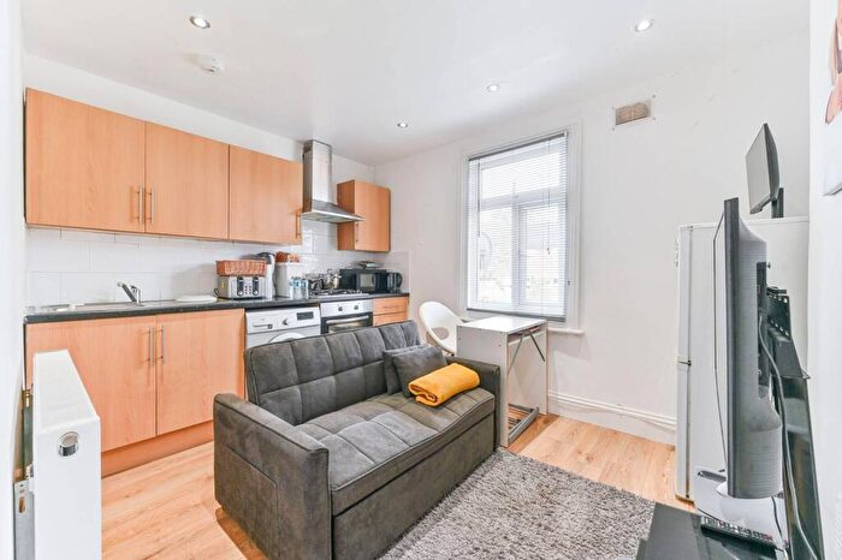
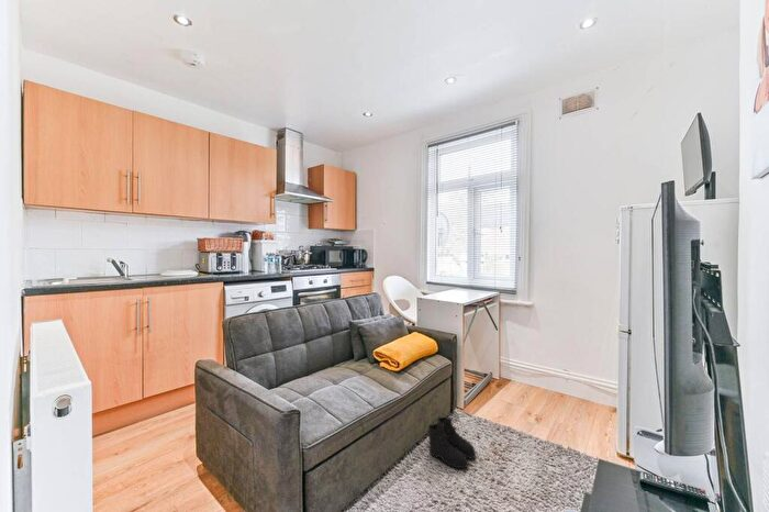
+ boots [426,415,477,469]
